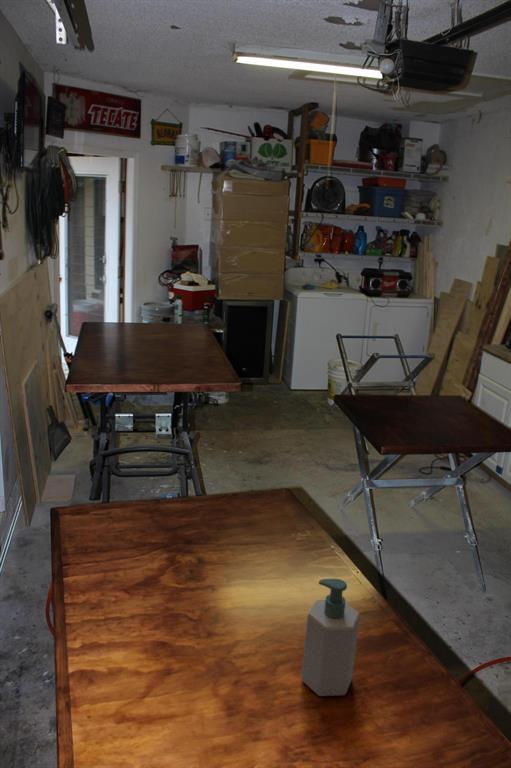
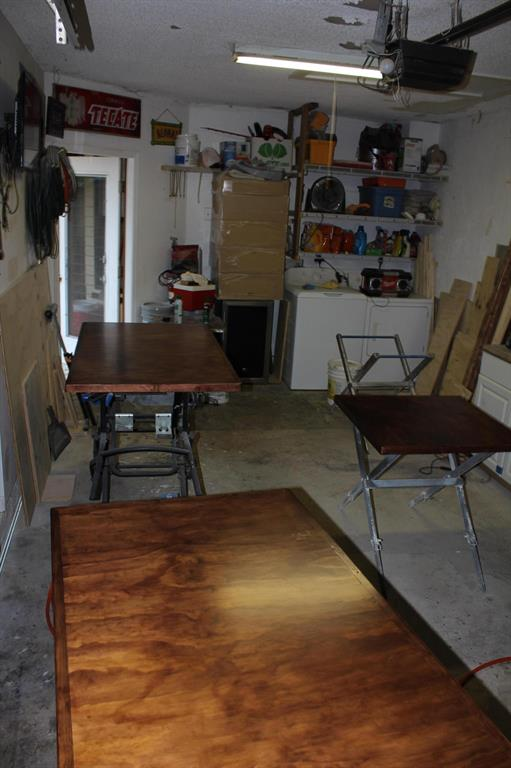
- soap bottle [300,578,361,697]
